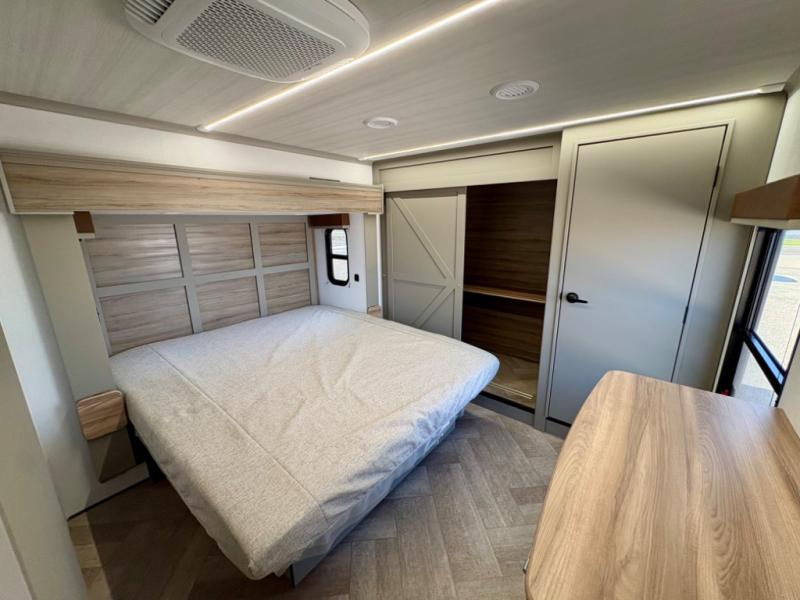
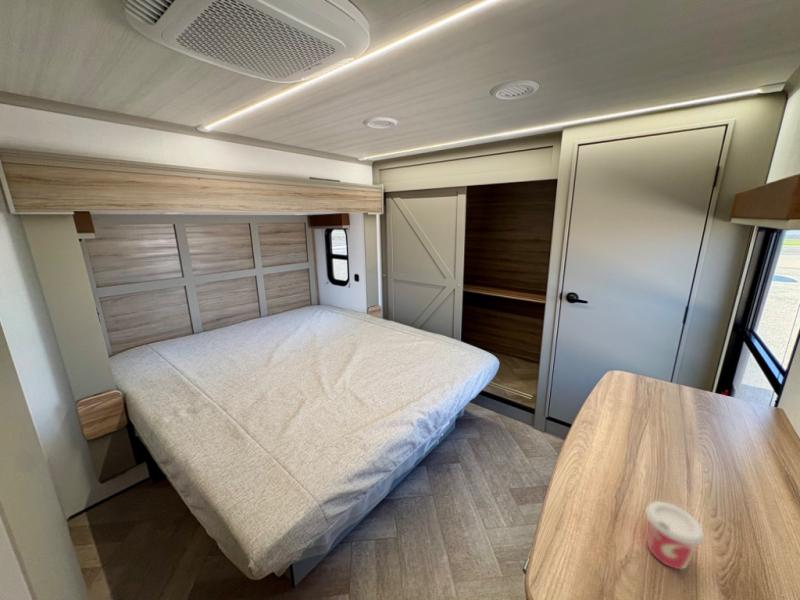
+ cup [644,500,705,570]
